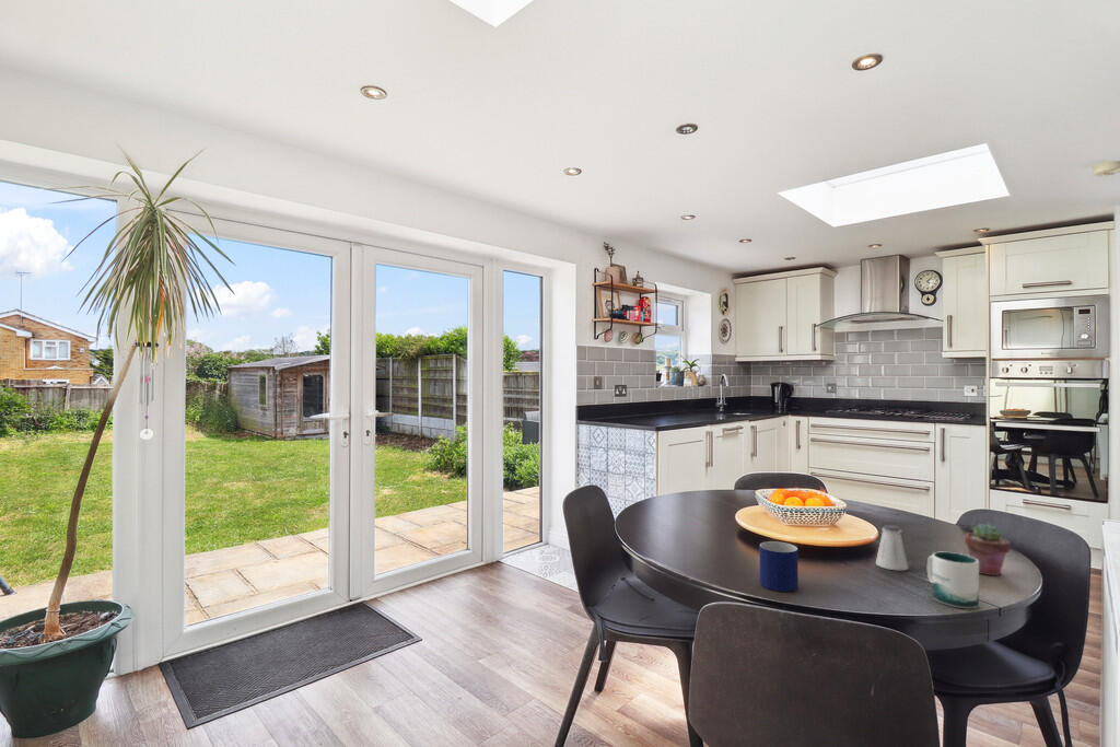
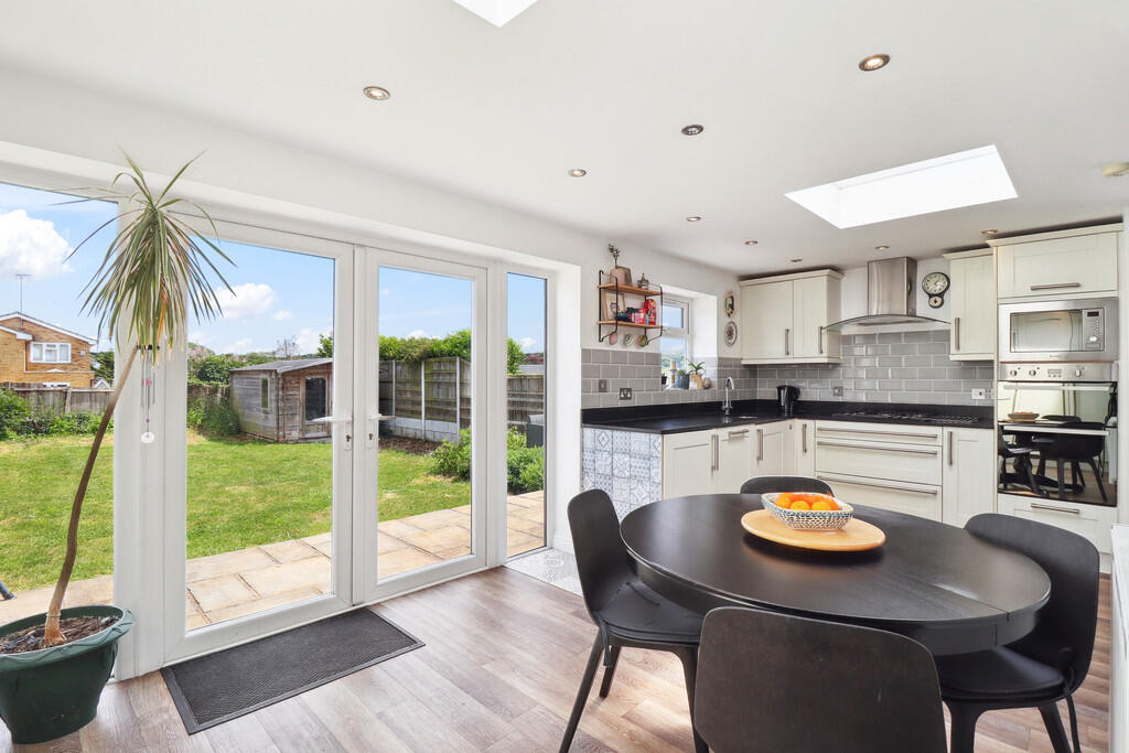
- potted succulent [964,523,1012,576]
- mug [758,540,800,593]
- saltshaker [875,524,910,572]
- mug [926,551,980,609]
